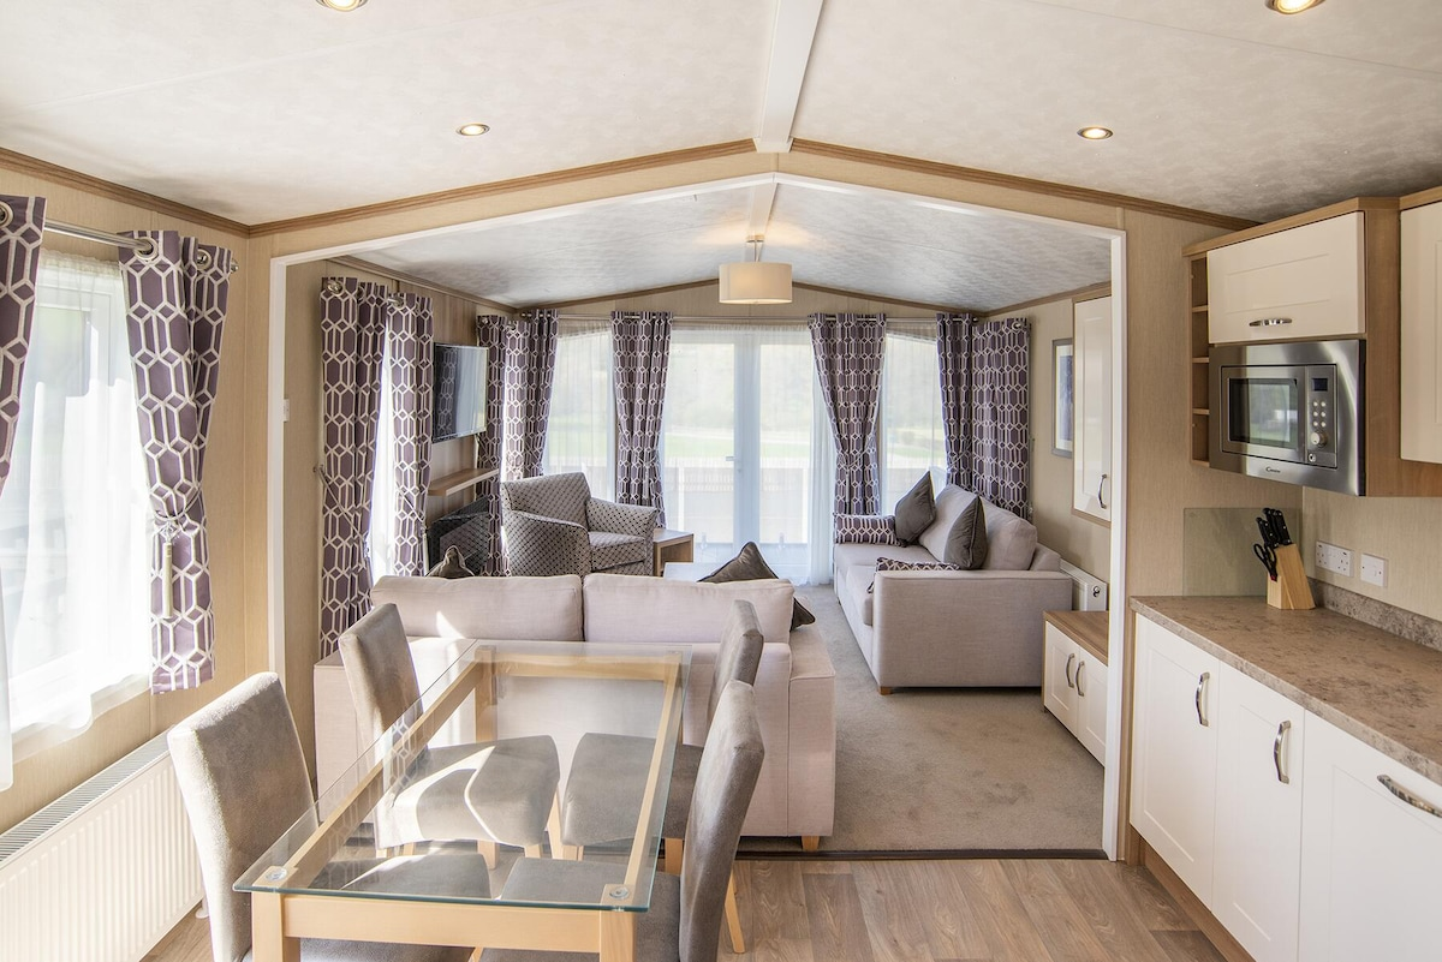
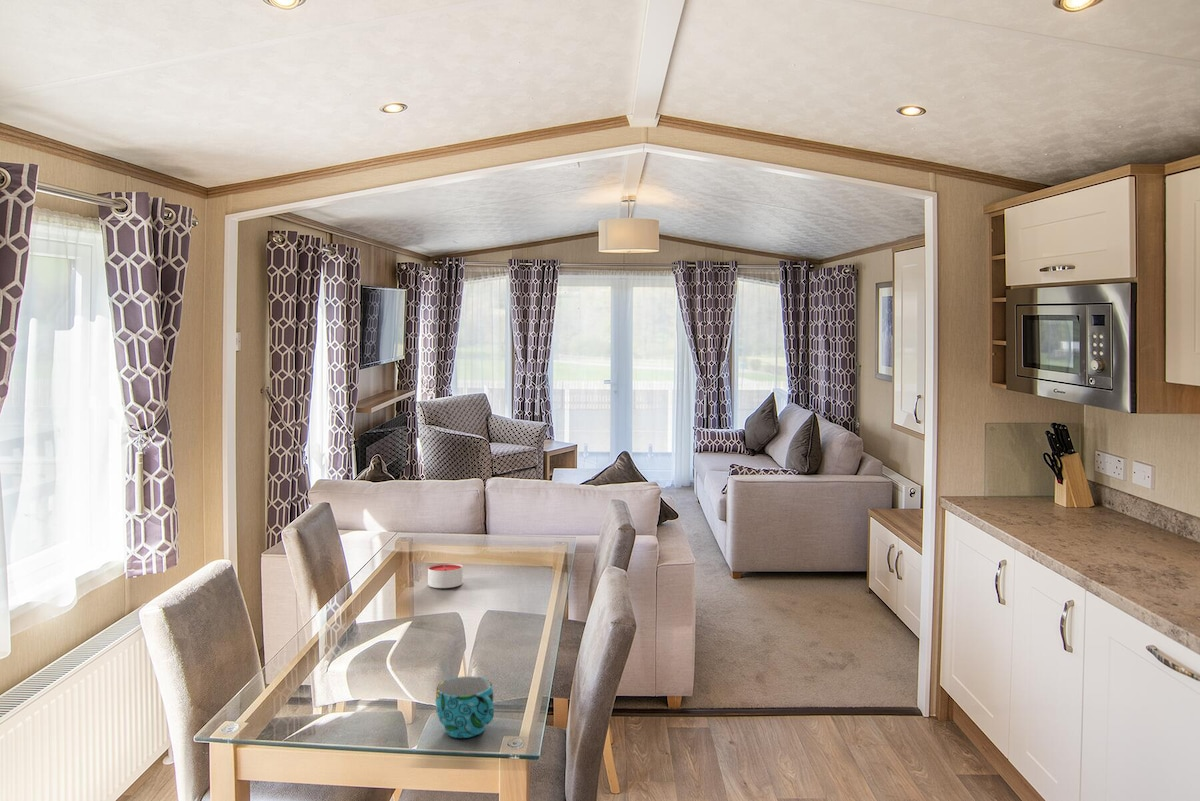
+ candle [427,562,464,589]
+ cup [435,675,495,739]
